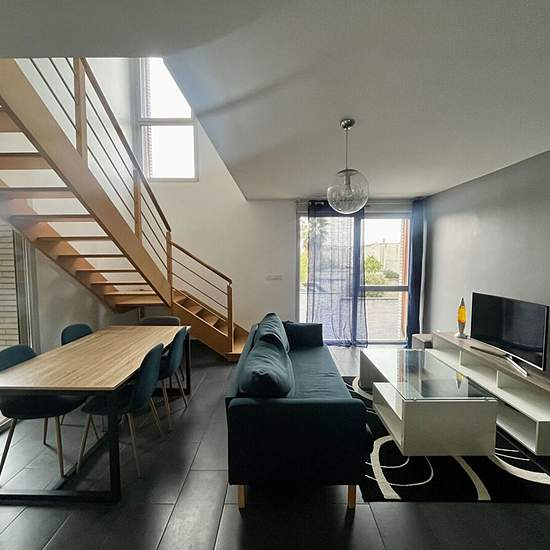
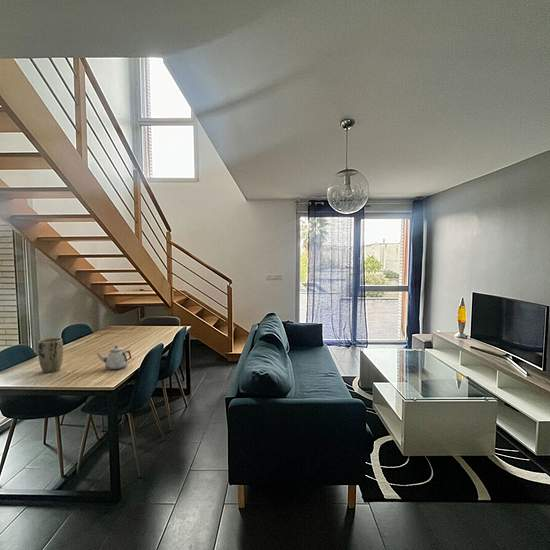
+ teapot [96,345,132,371]
+ plant pot [37,337,64,373]
